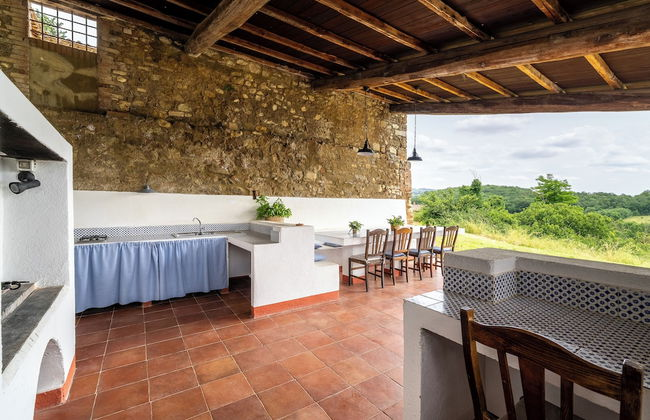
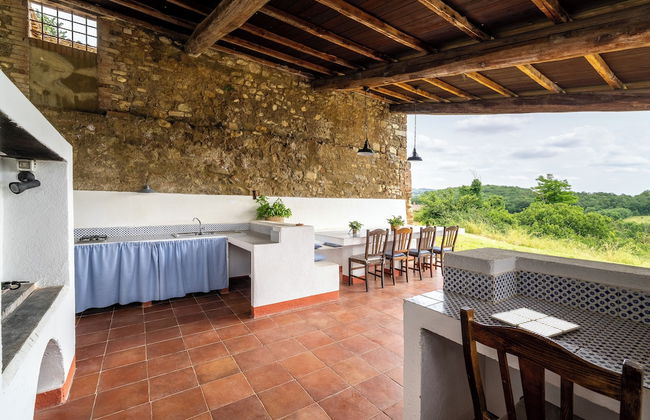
+ drink coaster [490,307,580,339]
